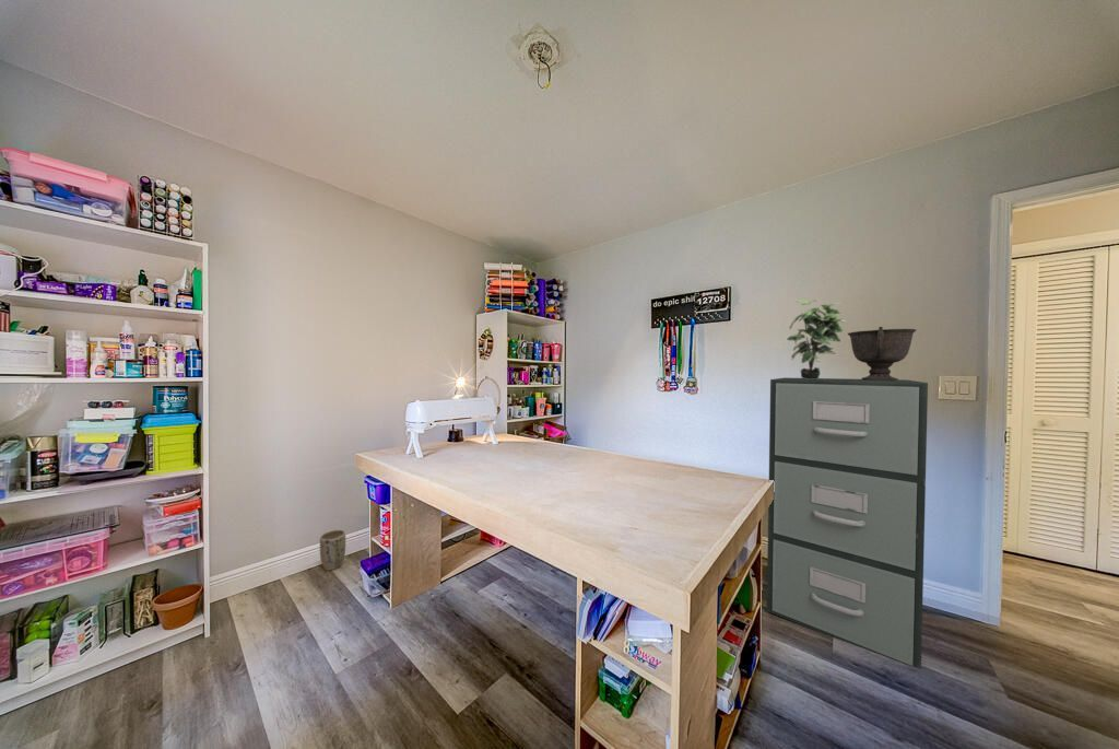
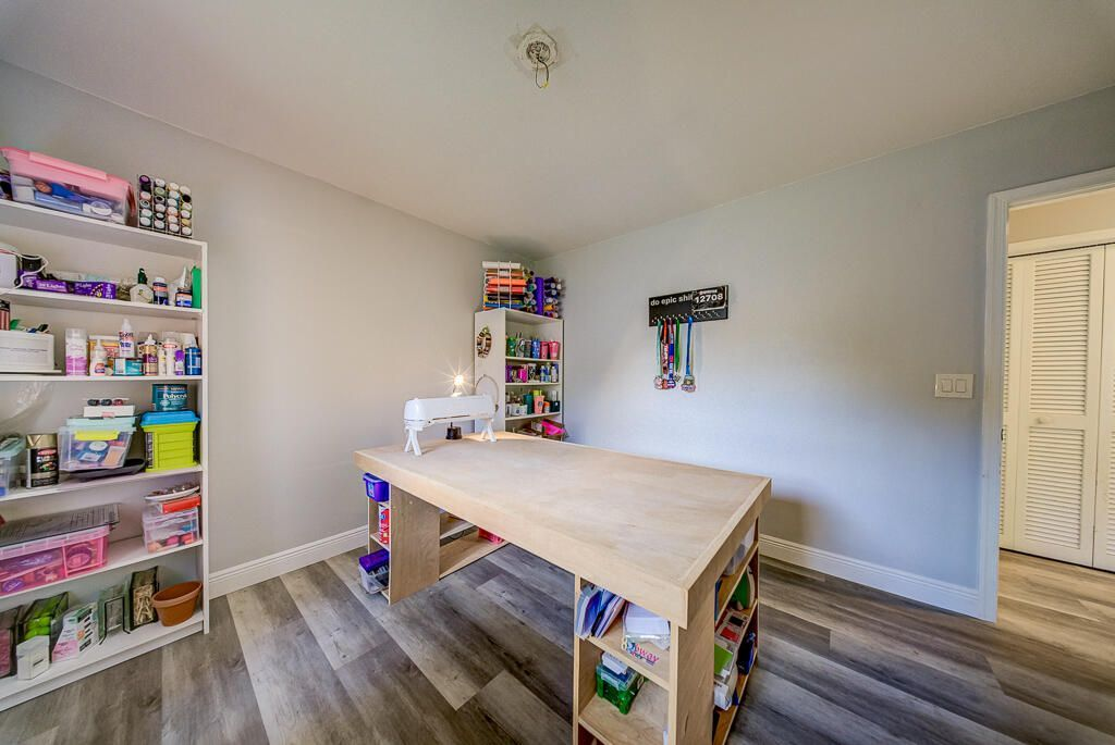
- filing cabinet [766,377,929,670]
- trophy [847,326,917,381]
- plant pot [319,529,346,572]
- potted plant [786,299,847,379]
